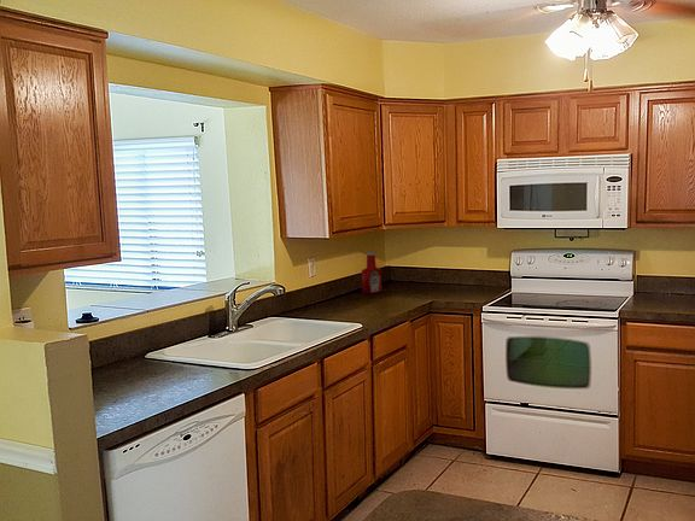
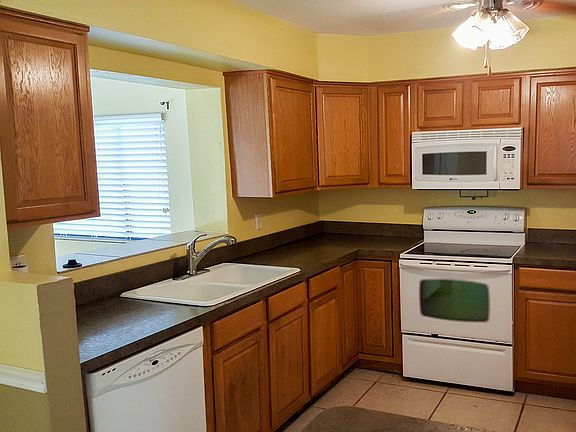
- soap bottle [361,251,382,294]
